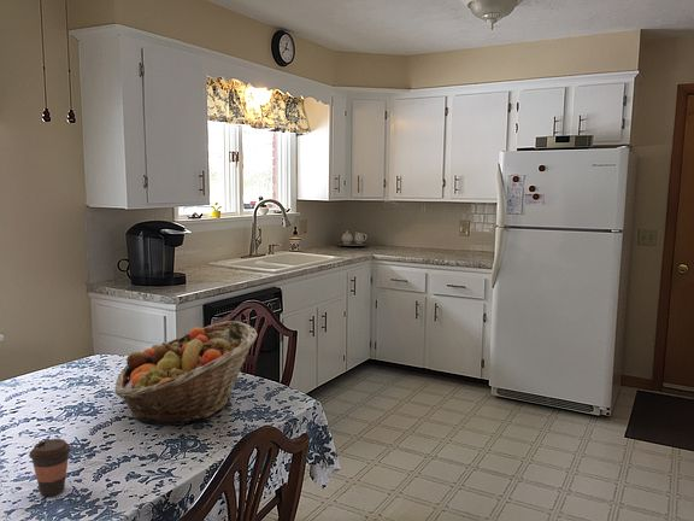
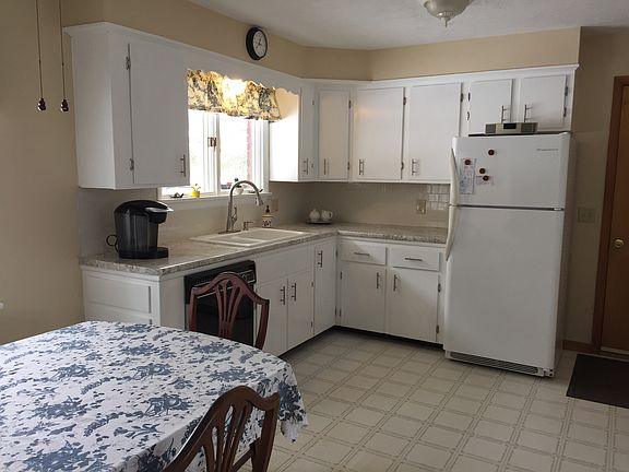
- fruit basket [113,320,259,426]
- coffee cup [28,438,72,497]
